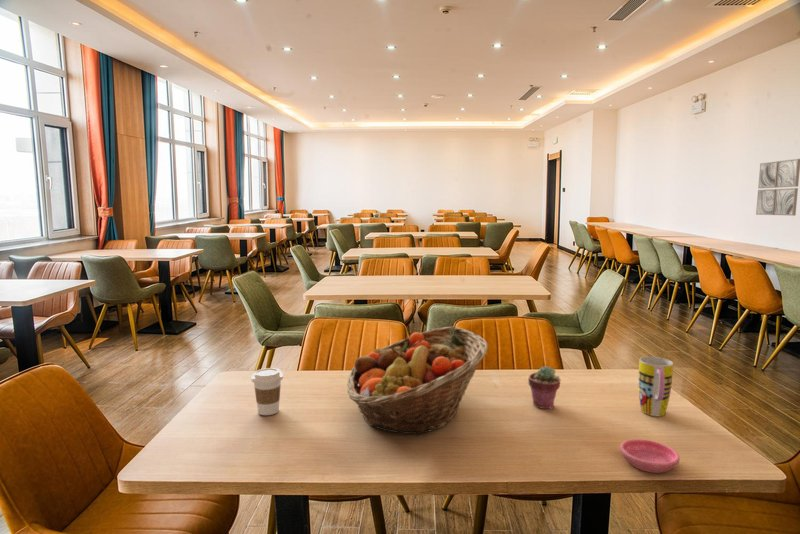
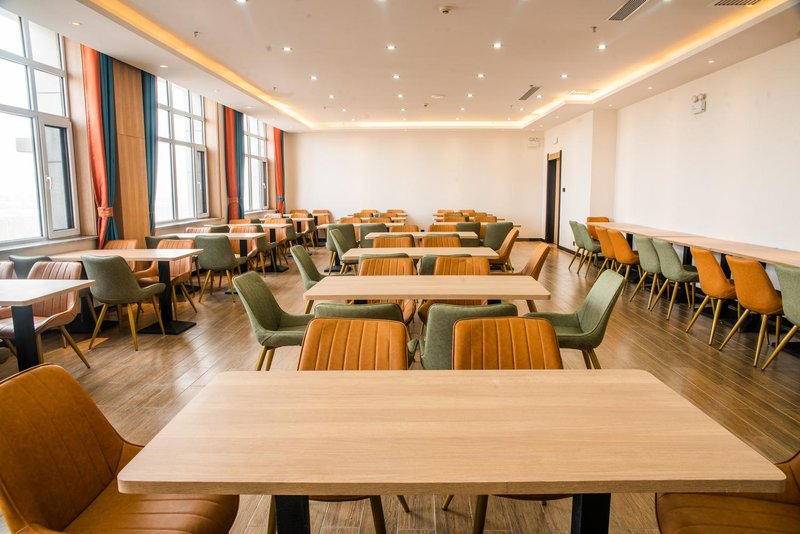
- potted succulent [527,365,561,410]
- coffee cup [250,367,284,416]
- mug [638,356,674,417]
- saucer [619,438,681,474]
- fruit basket [346,326,489,436]
- wall art [755,158,800,217]
